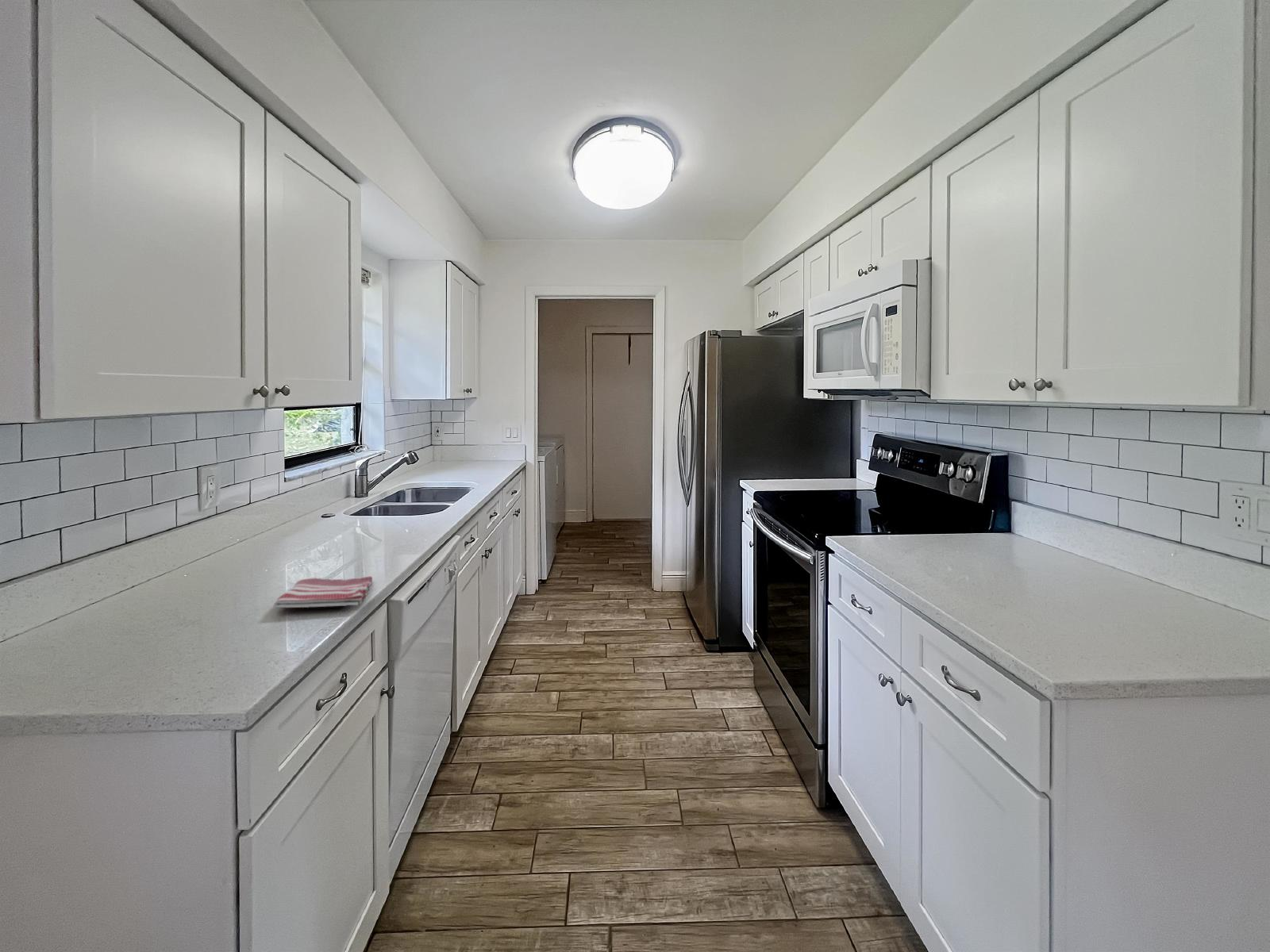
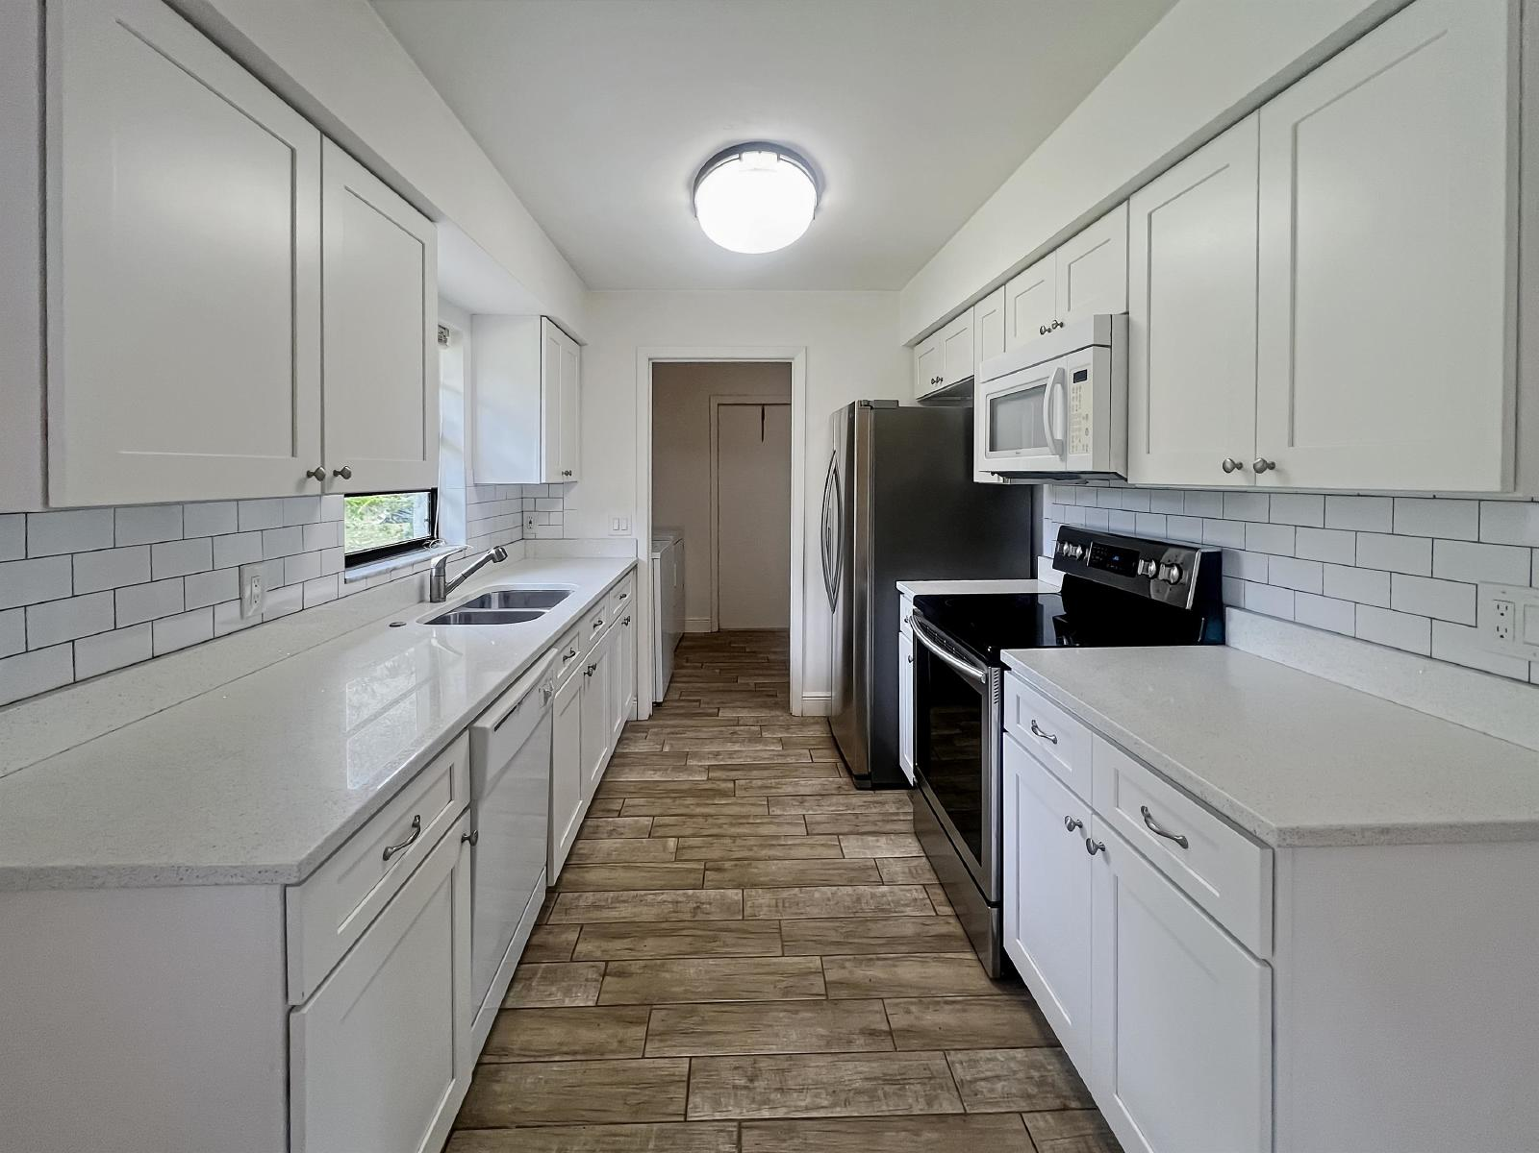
- dish towel [273,575,373,608]
